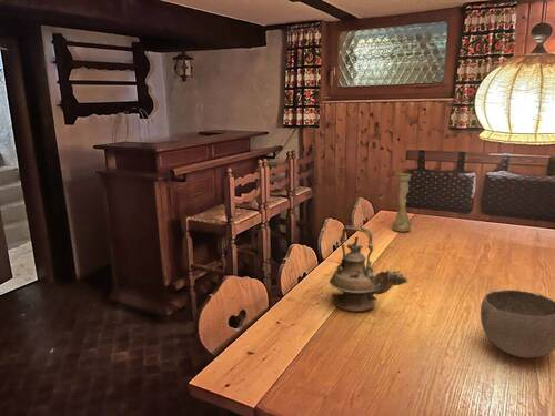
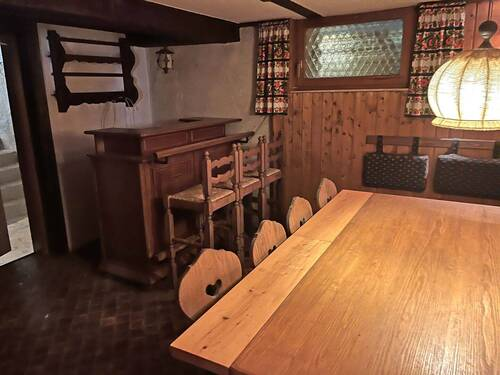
- teapot [329,224,408,313]
- vase [392,172,413,233]
- bowl [480,288,555,359]
